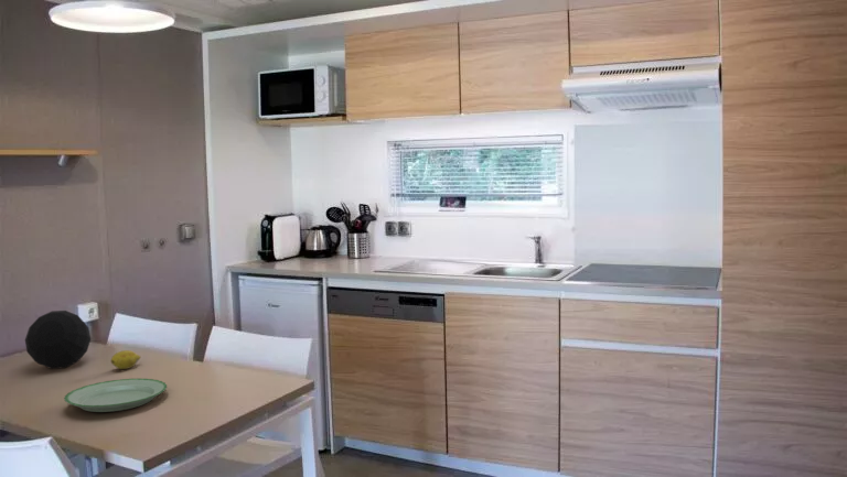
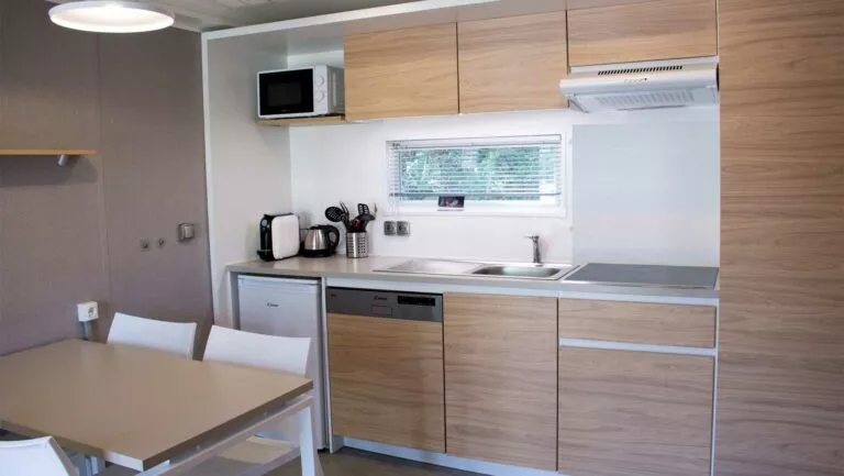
- fruit [110,349,141,370]
- decorative orb [24,310,92,370]
- plate [63,378,168,413]
